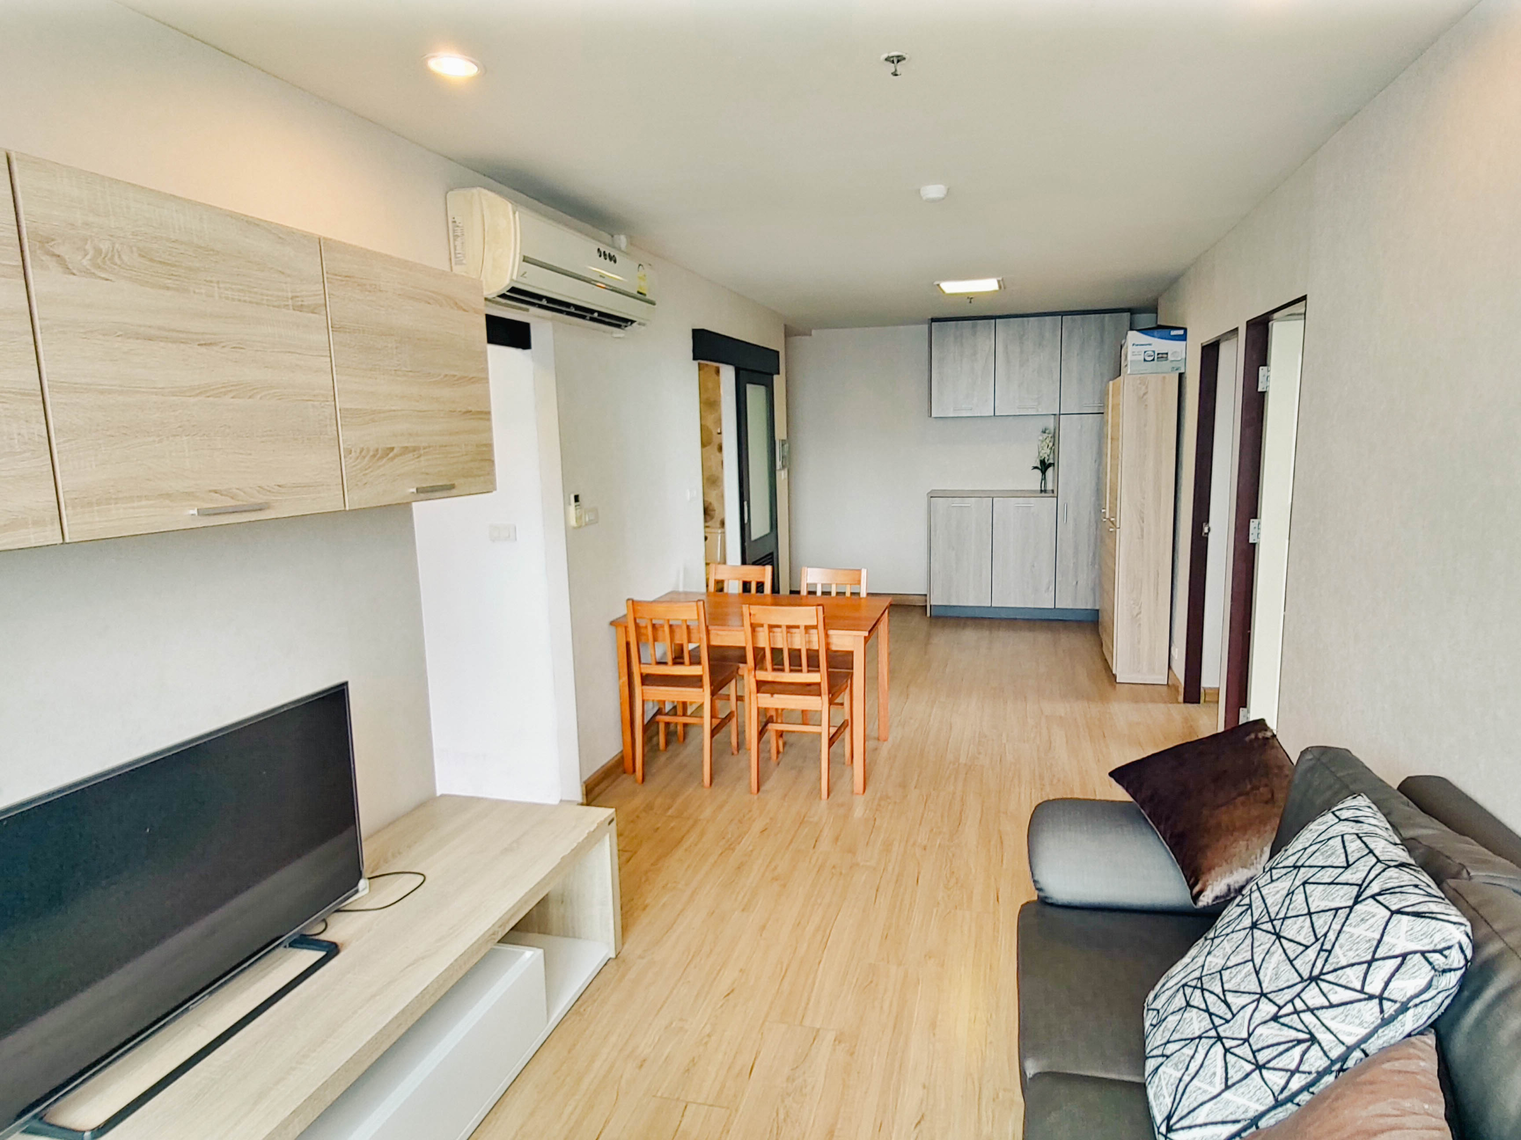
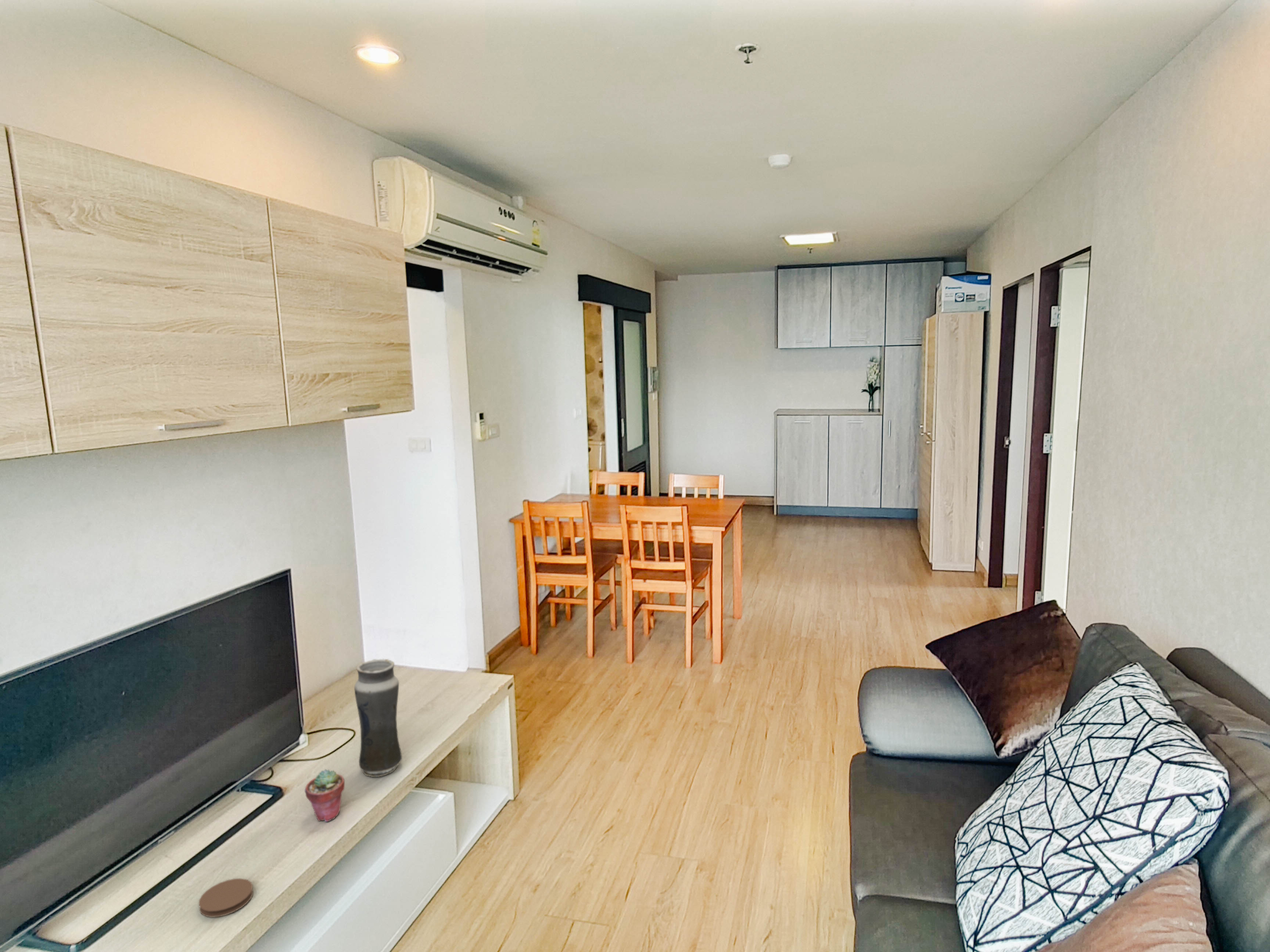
+ potted succulent [304,769,345,822]
+ vase [354,658,402,777]
+ coaster [198,878,254,918]
